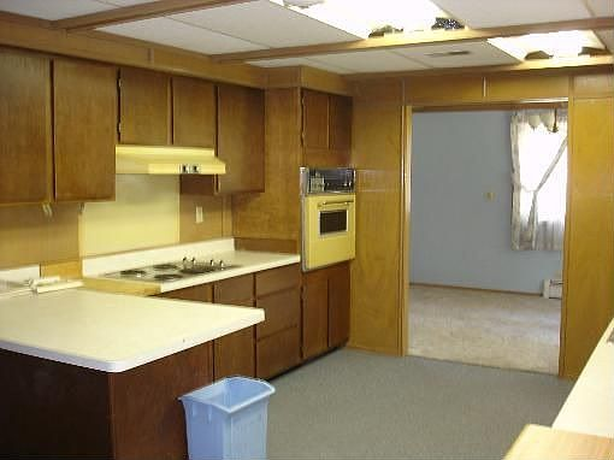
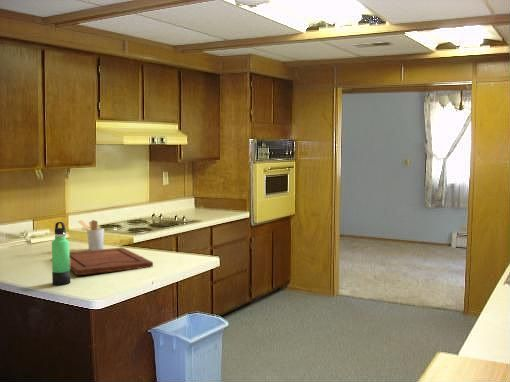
+ thermos bottle [51,221,71,286]
+ utensil holder [78,219,105,251]
+ cutting board [69,247,154,276]
